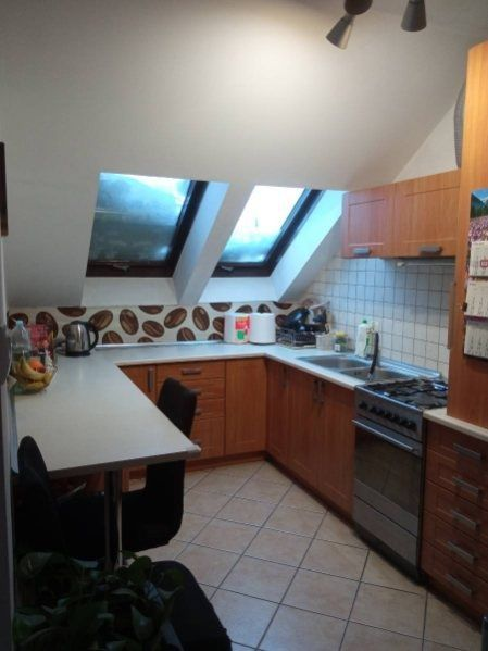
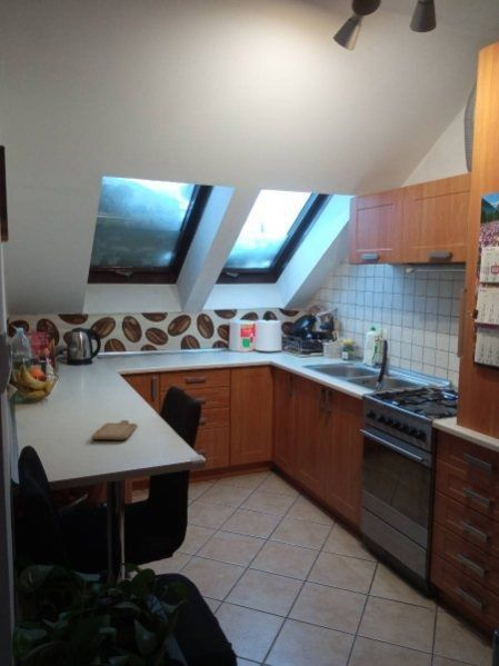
+ chopping board [91,419,138,440]
